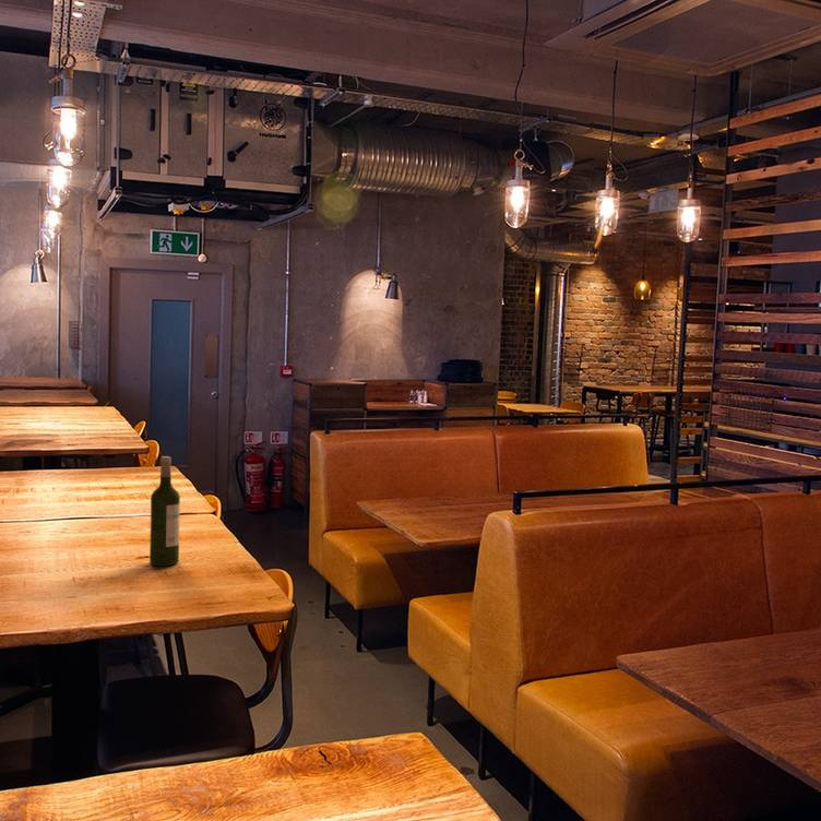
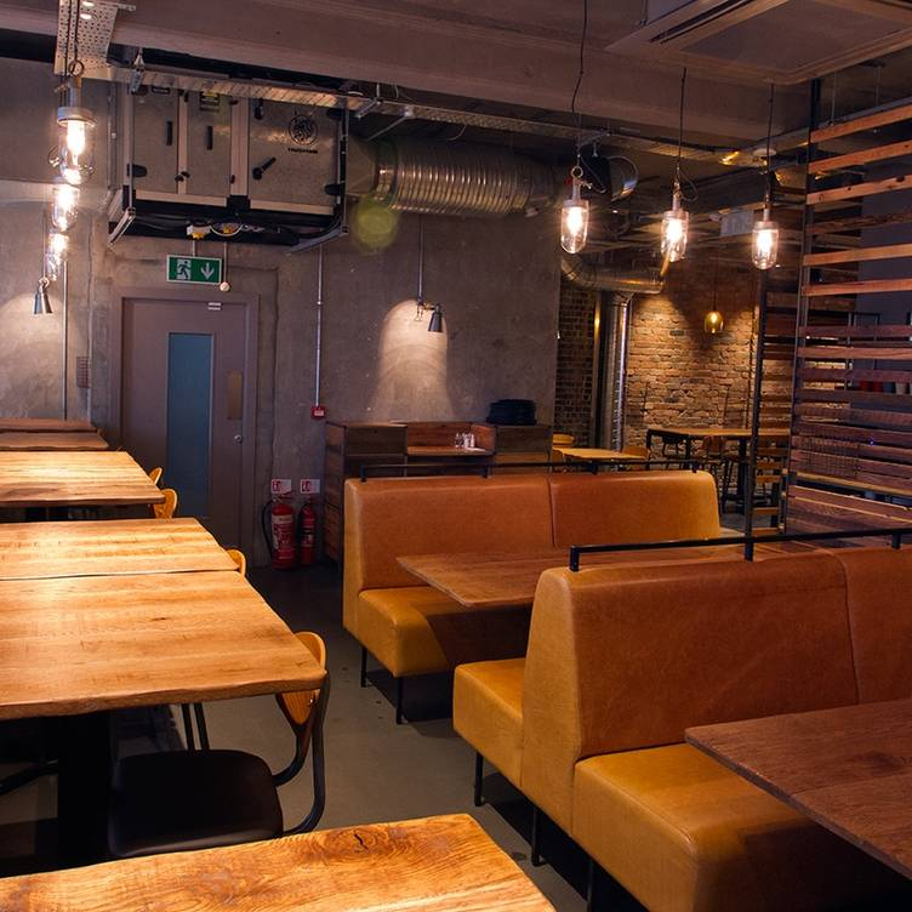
- wine bottle [148,455,181,567]
